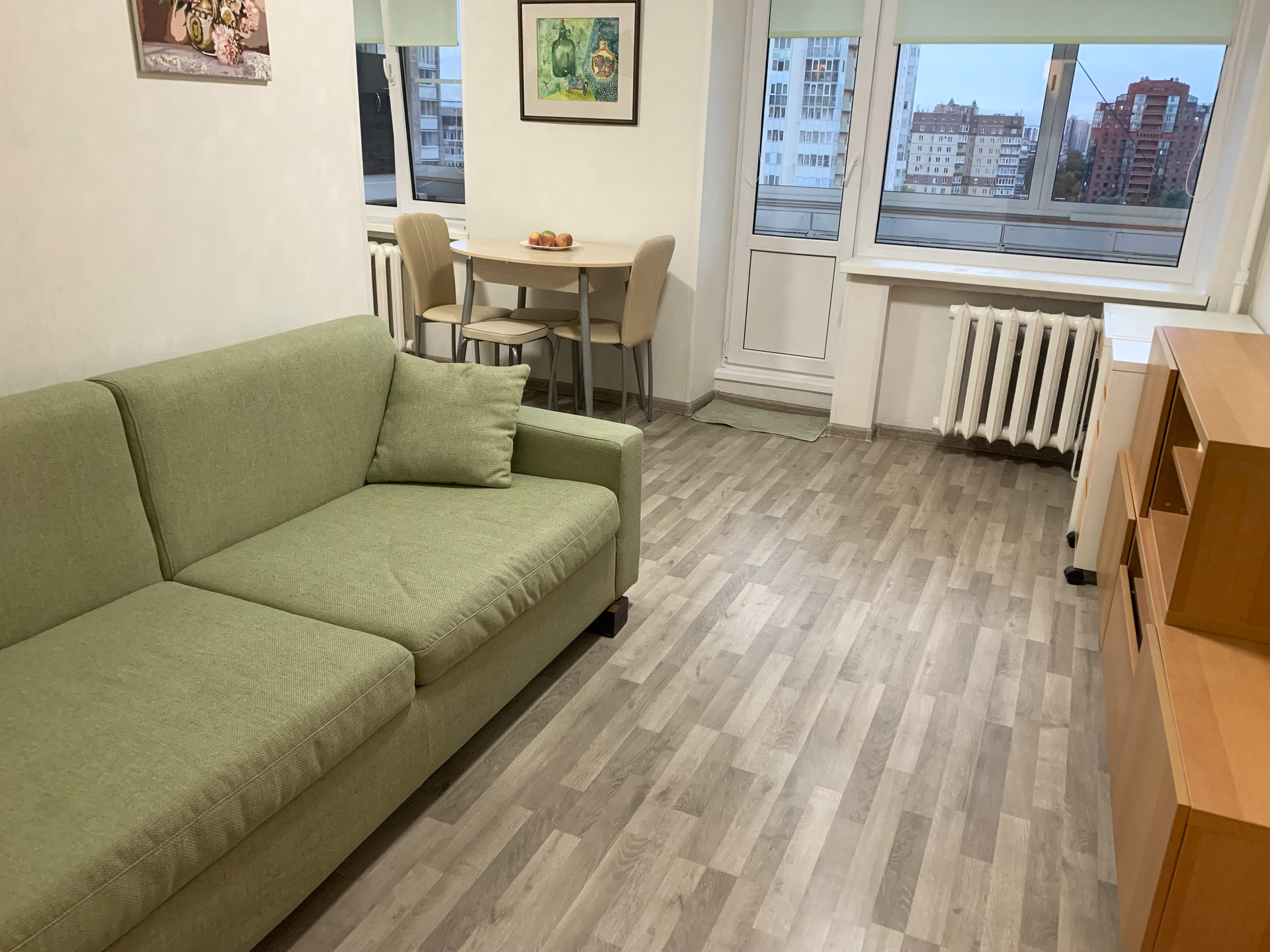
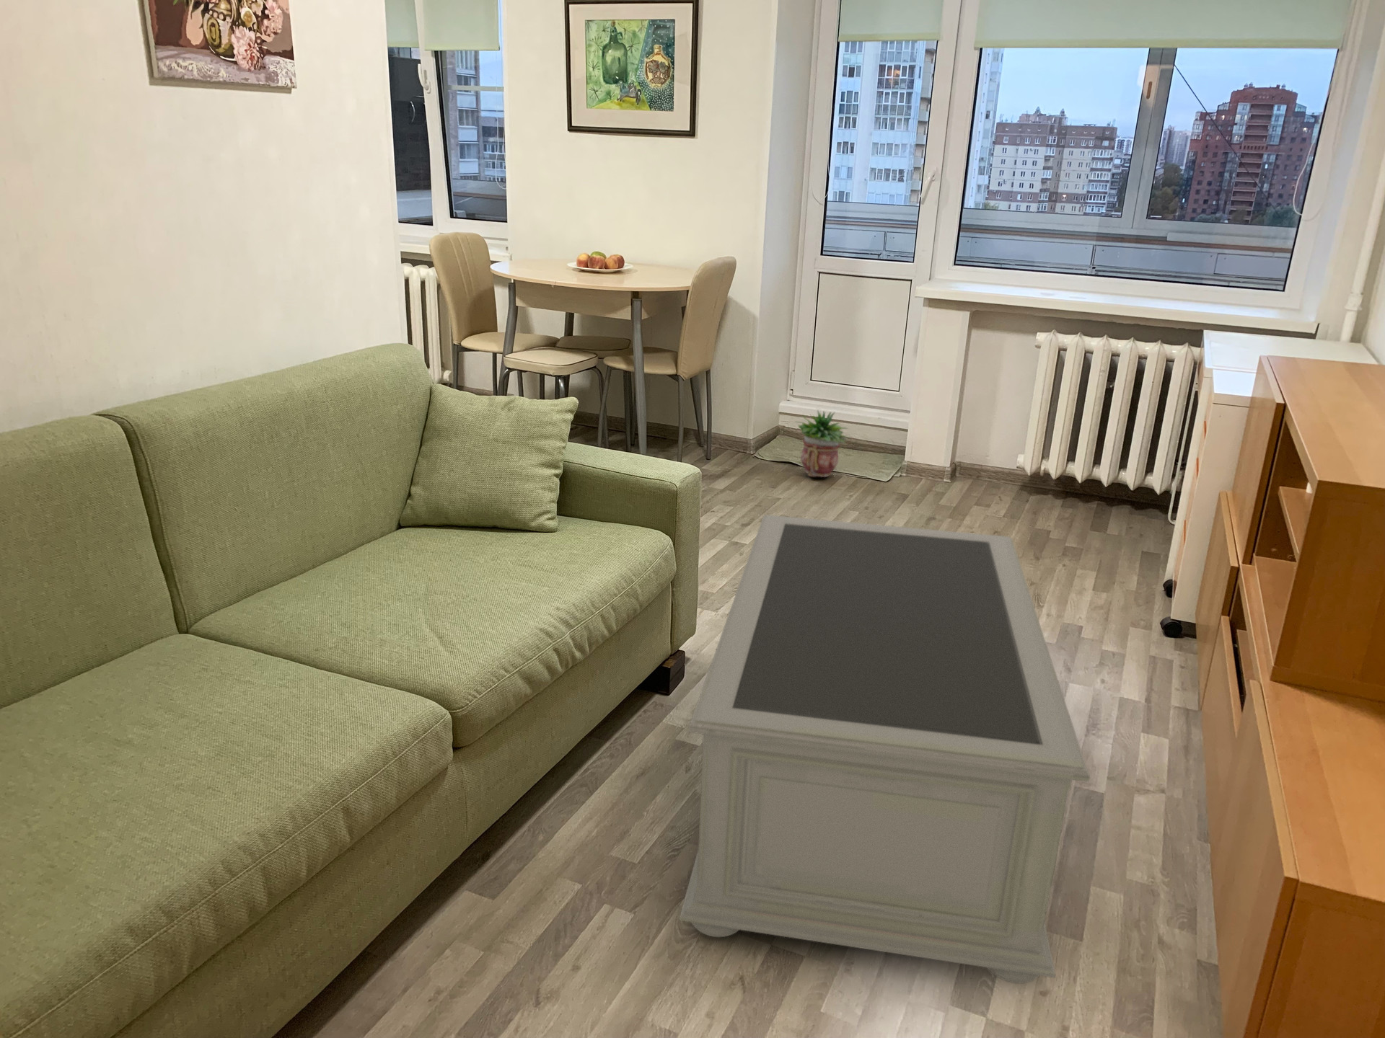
+ potted plant [794,408,850,478]
+ coffee table [678,514,1091,985]
